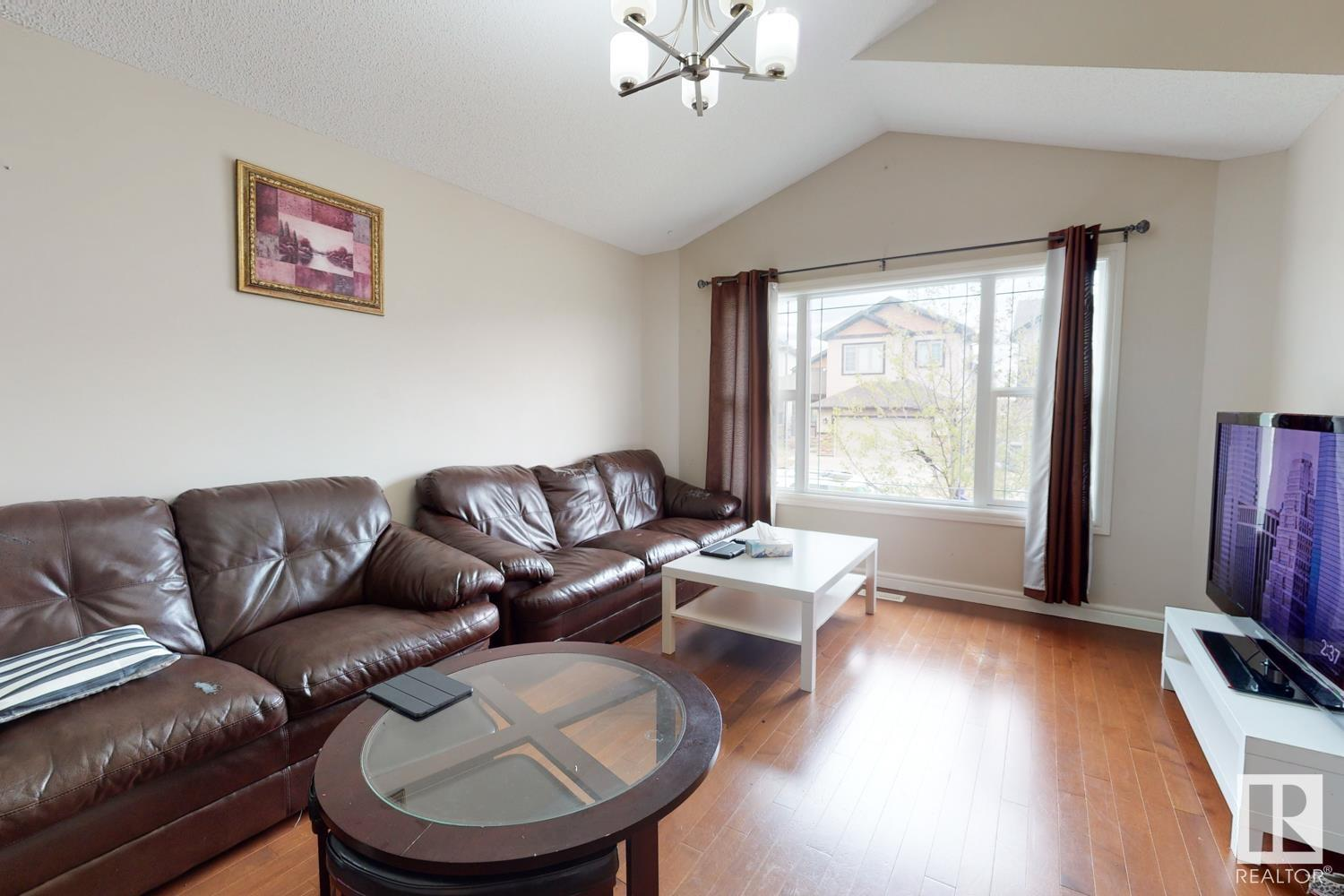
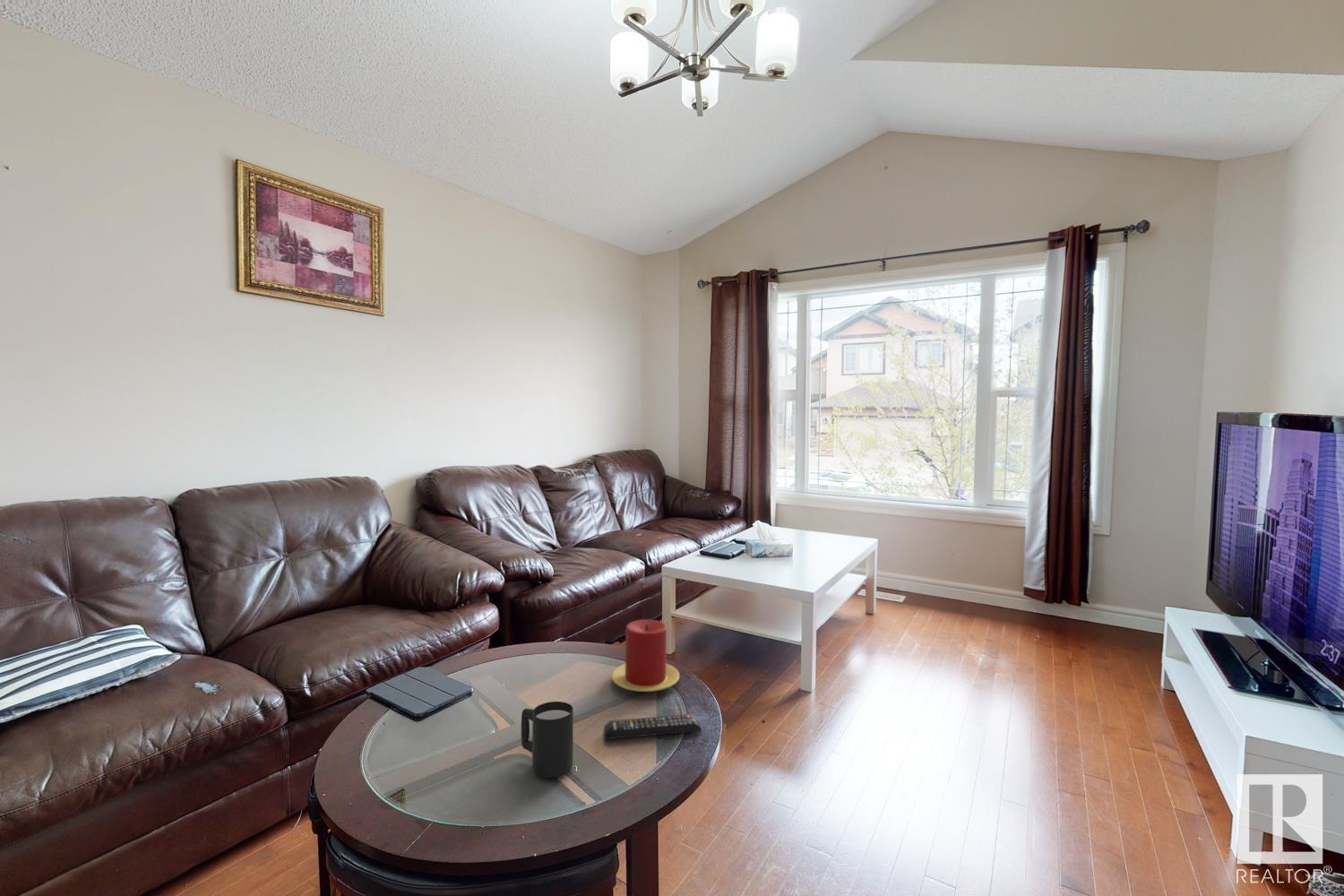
+ mug [521,701,574,779]
+ candle [611,618,680,693]
+ remote control [602,713,702,740]
